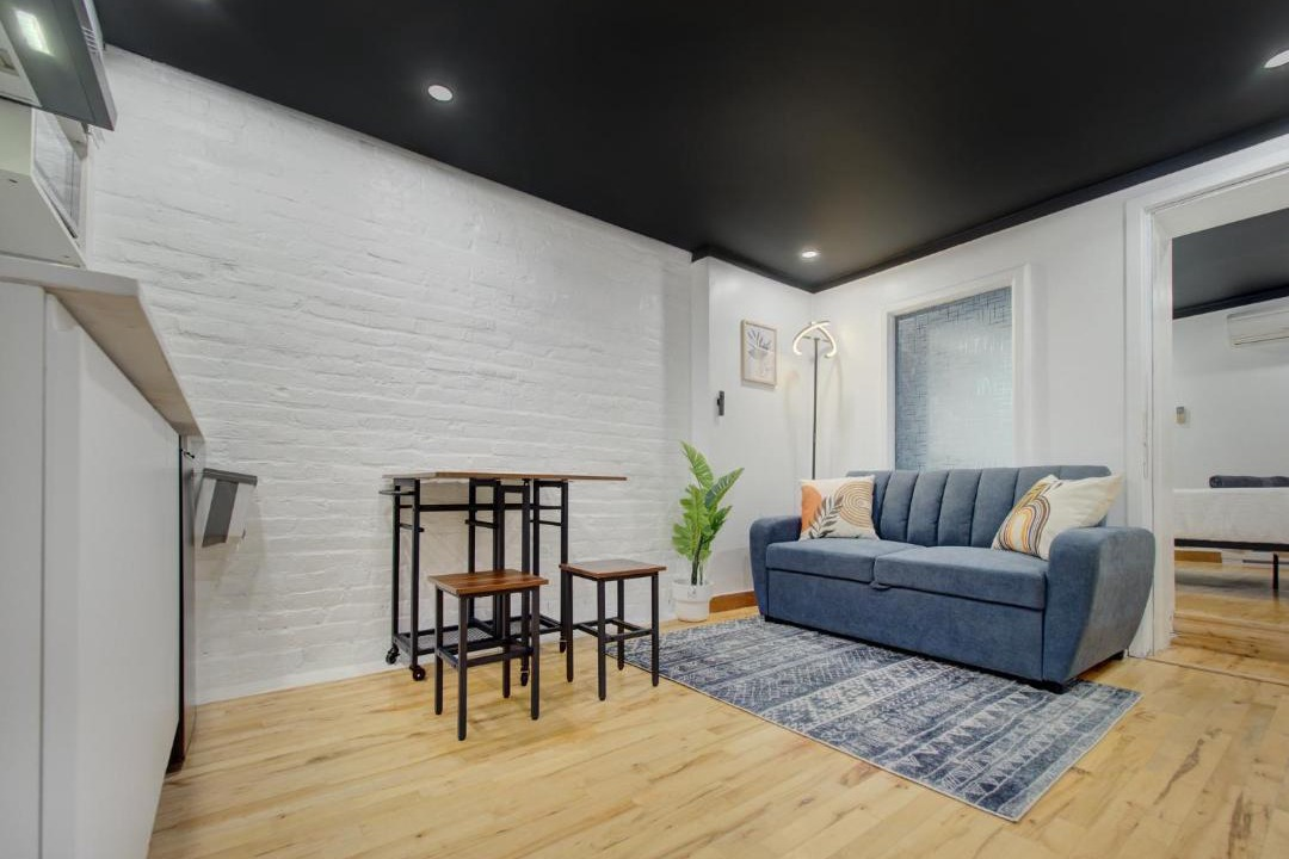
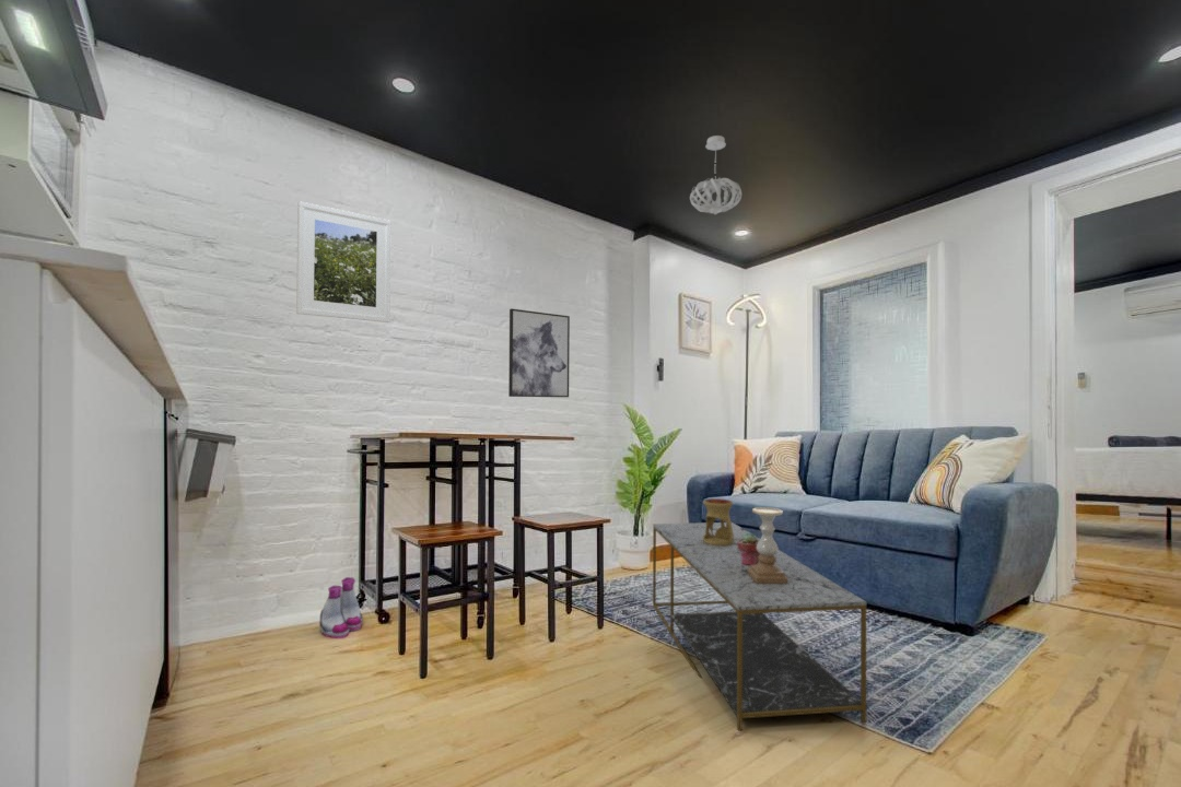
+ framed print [295,200,393,324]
+ pendant light [689,134,742,215]
+ coffee table [652,521,867,732]
+ potted succulent [737,531,760,565]
+ boots [319,576,364,639]
+ oil burner [703,497,734,547]
+ wall art [507,307,571,398]
+ candle holder [748,506,787,584]
